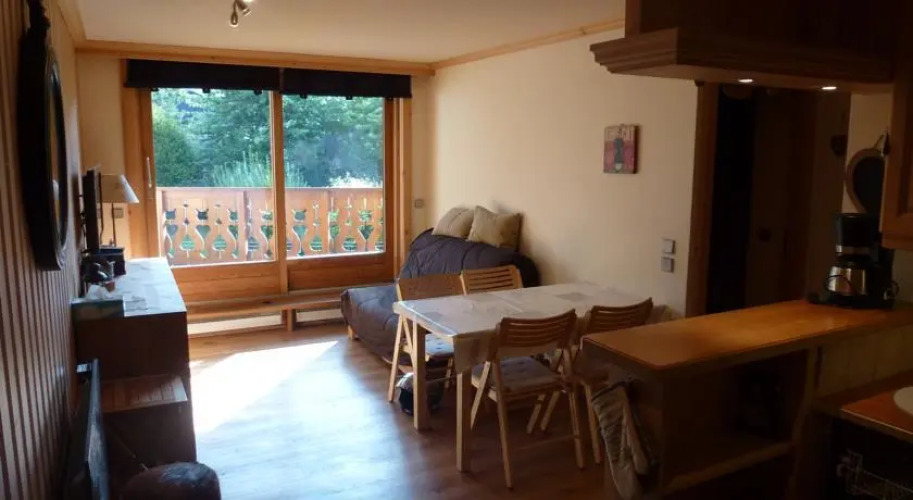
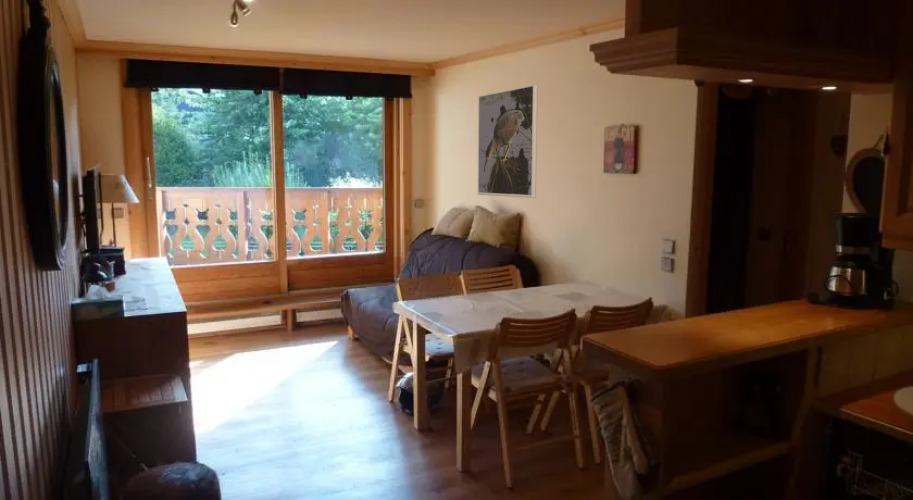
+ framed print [477,84,539,199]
